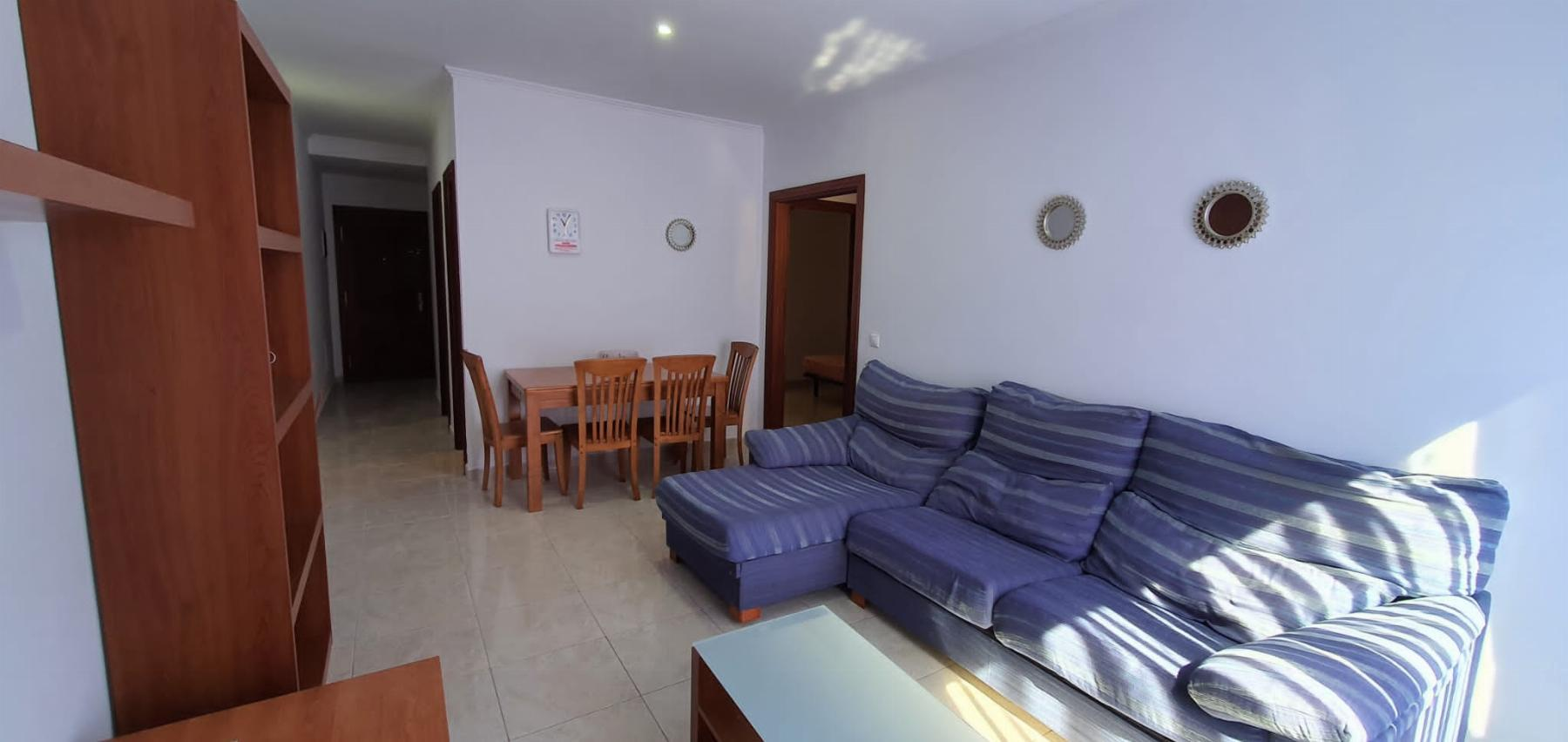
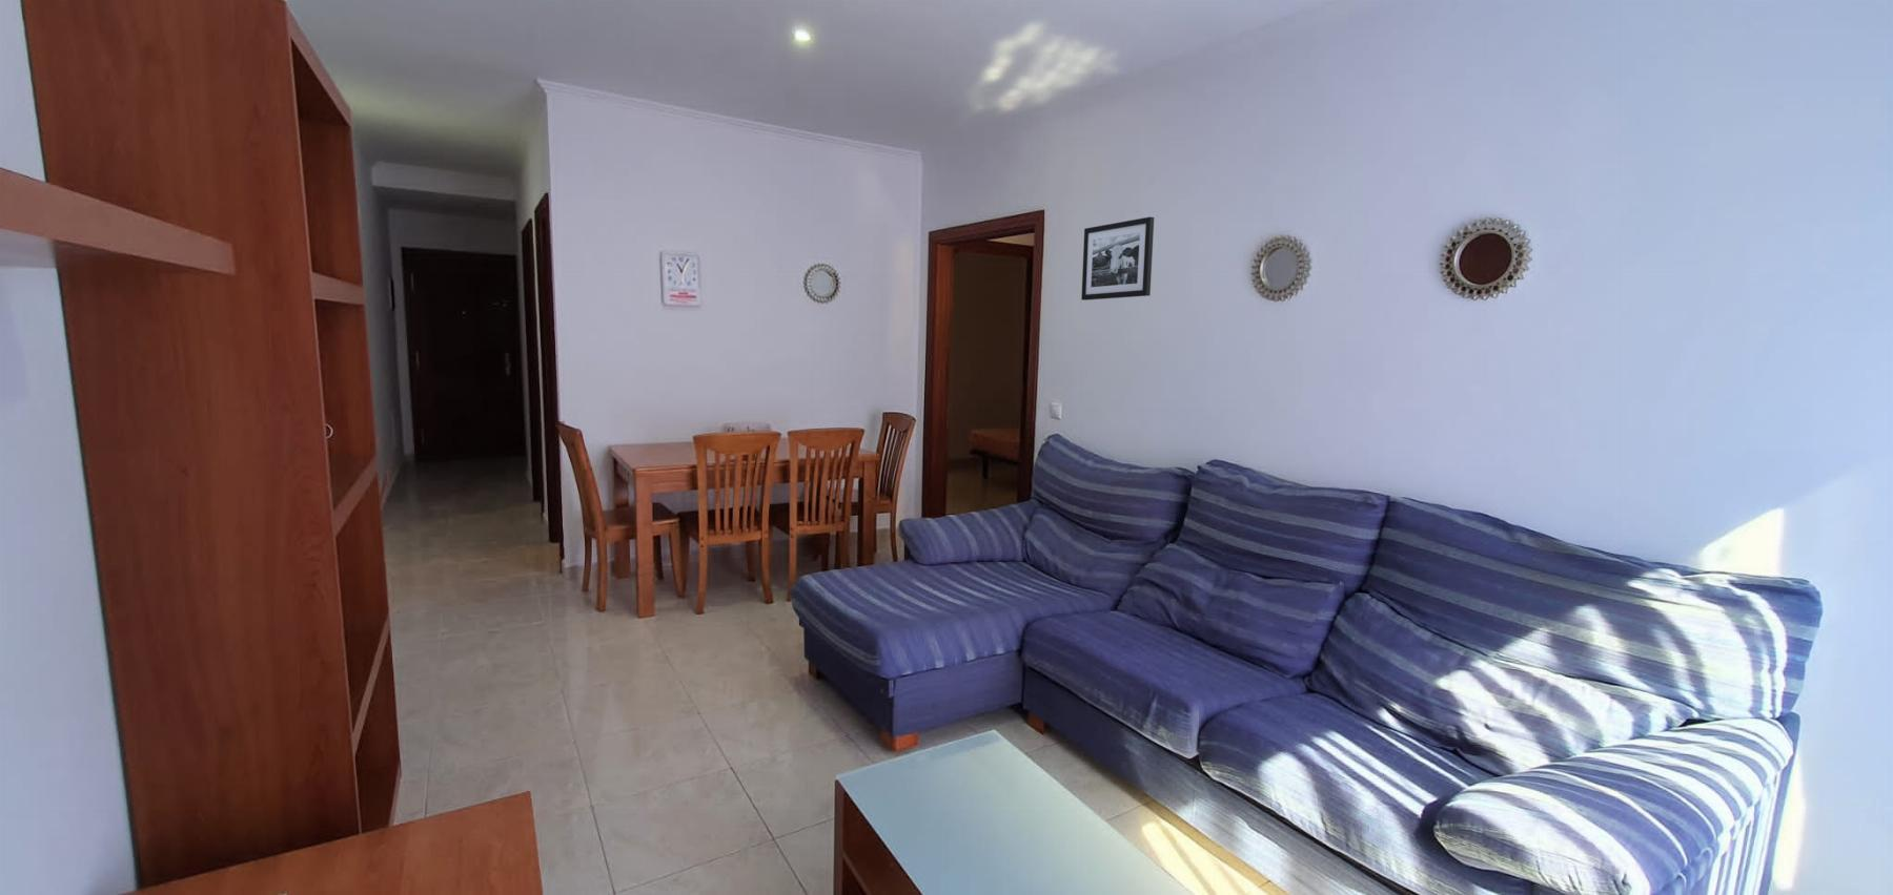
+ picture frame [1081,216,1154,302]
